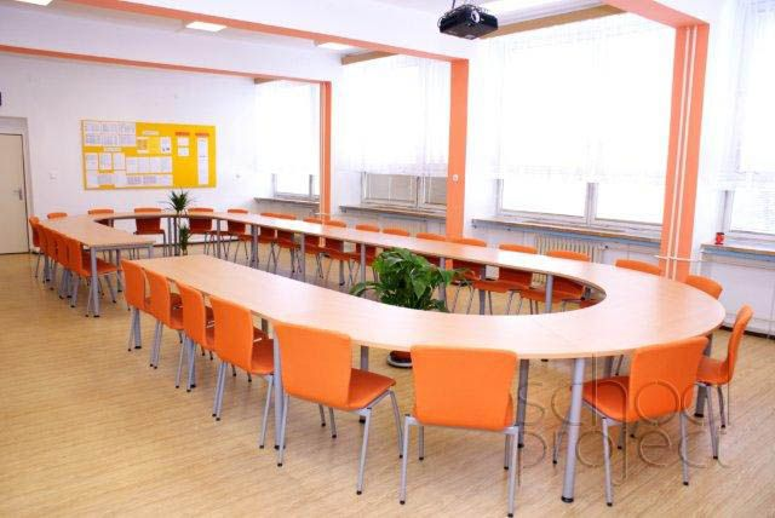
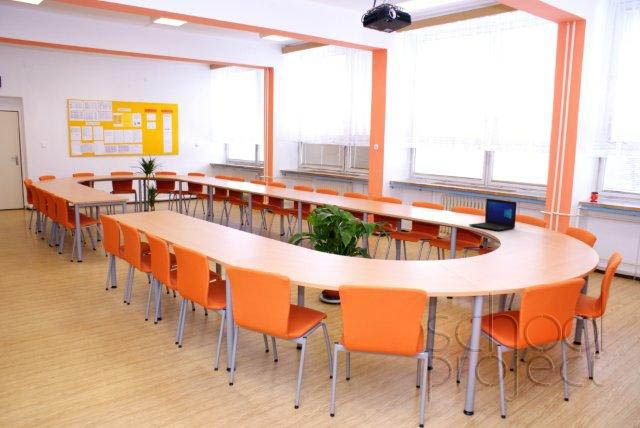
+ laptop [468,197,518,232]
